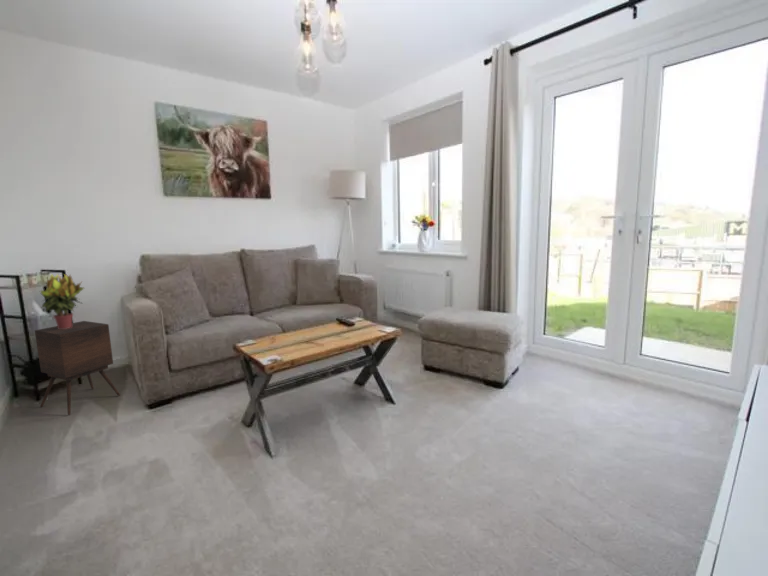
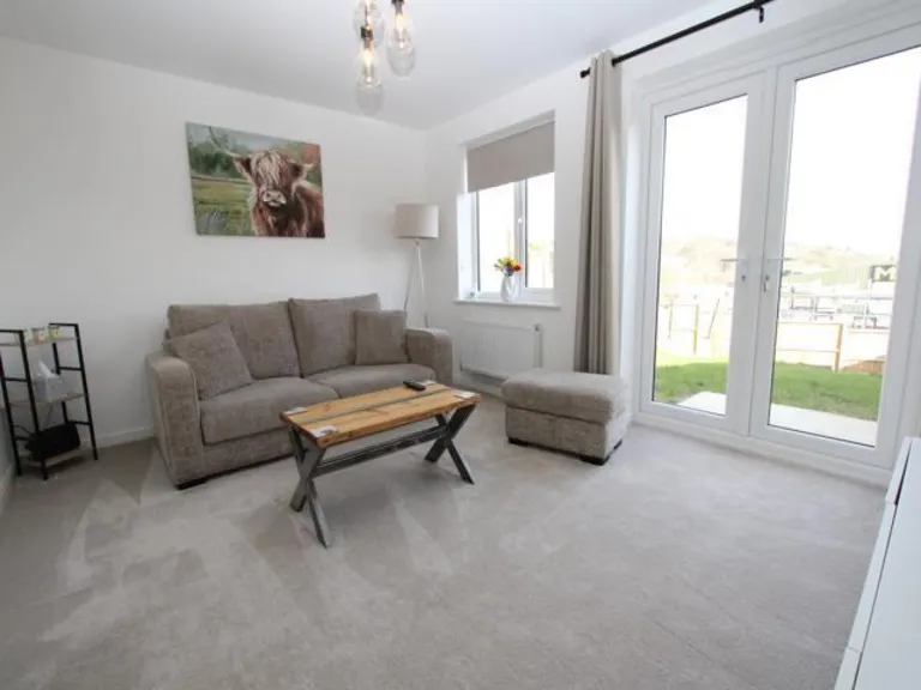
- potted plant [39,273,85,329]
- side table [34,320,121,416]
